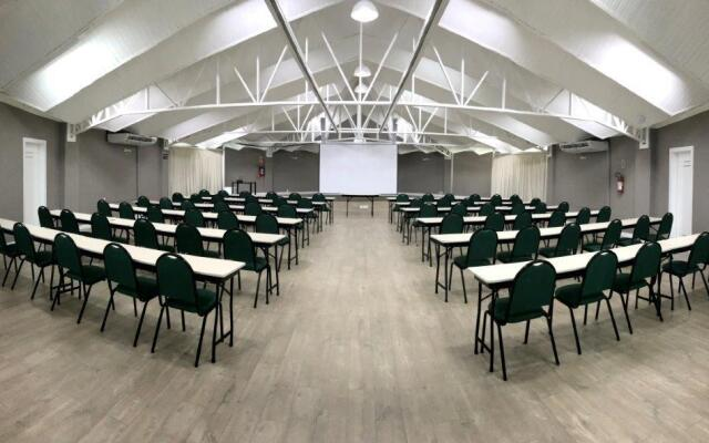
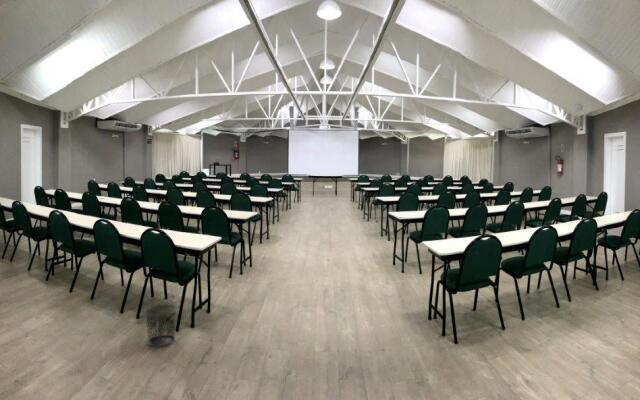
+ waste bin [143,304,178,348]
